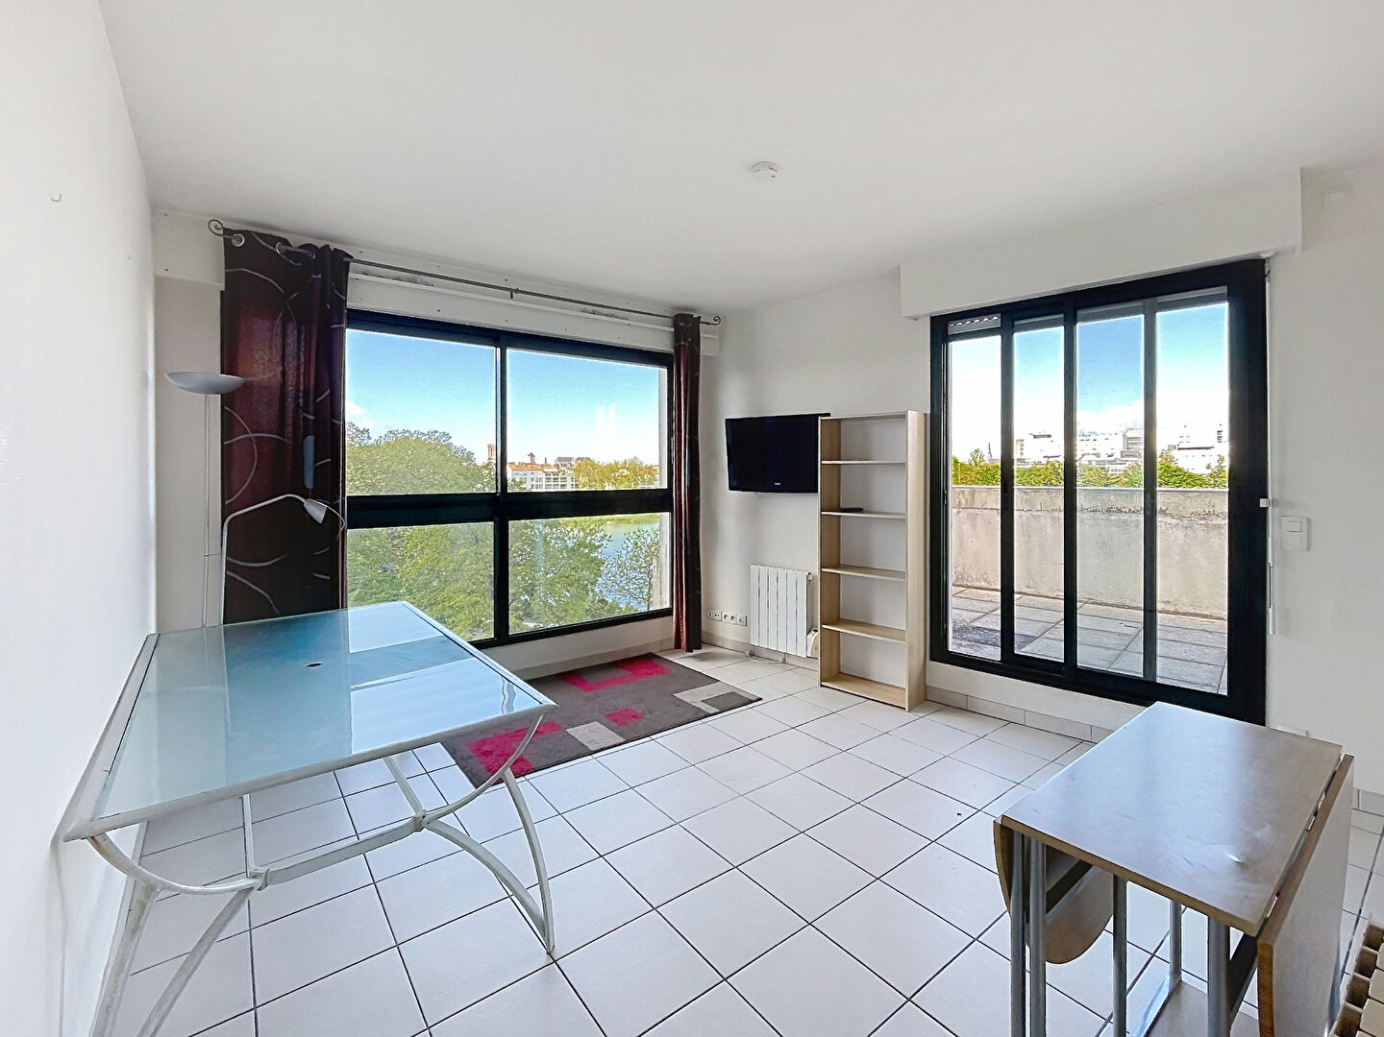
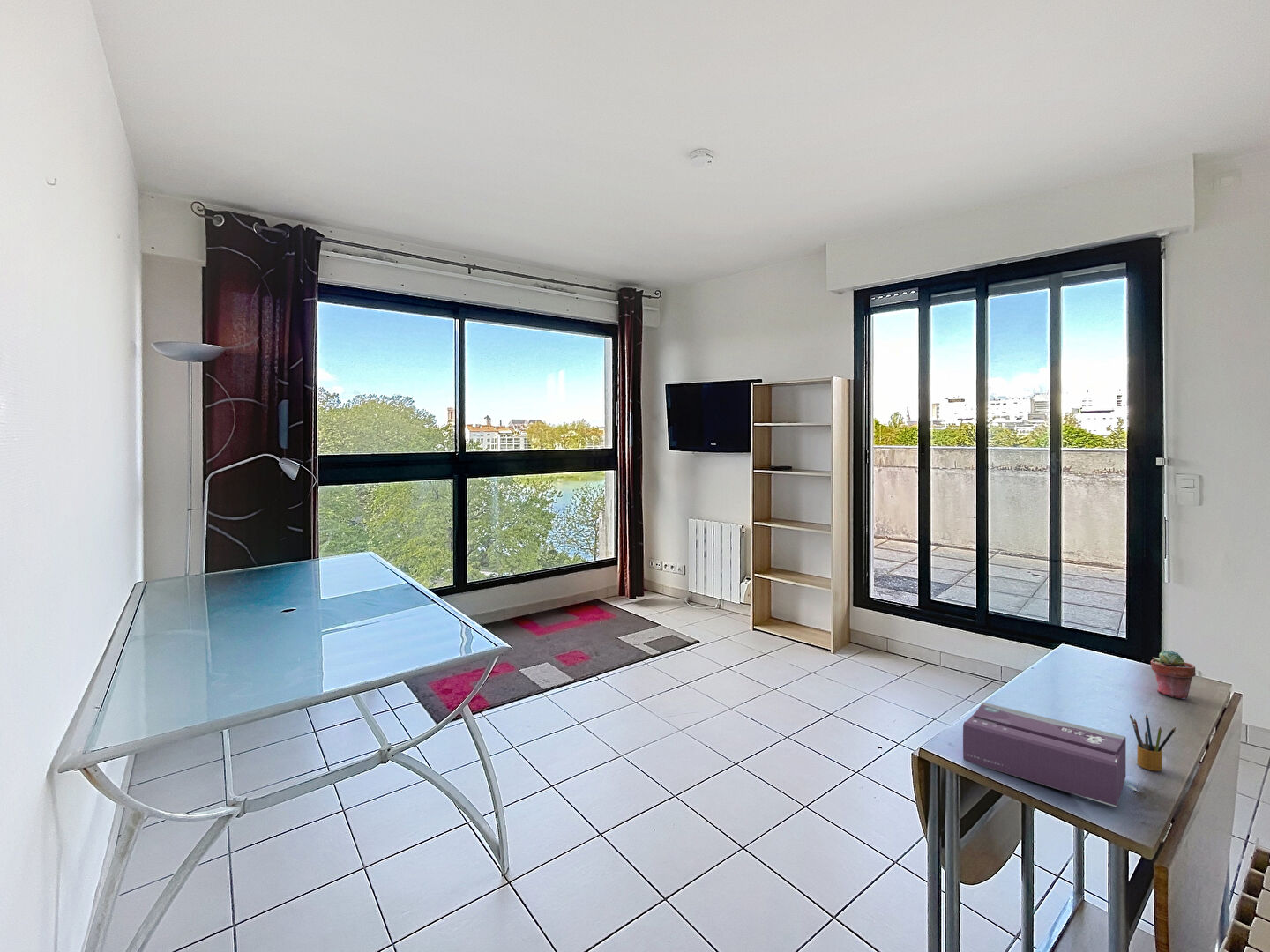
+ pencil box [1129,714,1177,772]
+ potted succulent [1150,650,1197,700]
+ tissue box [962,702,1127,808]
